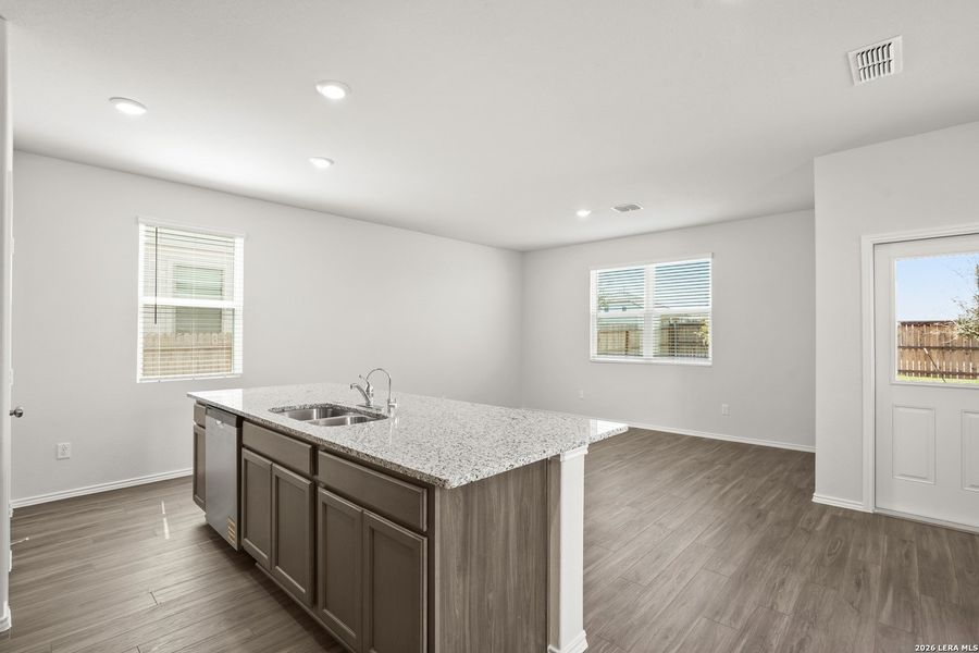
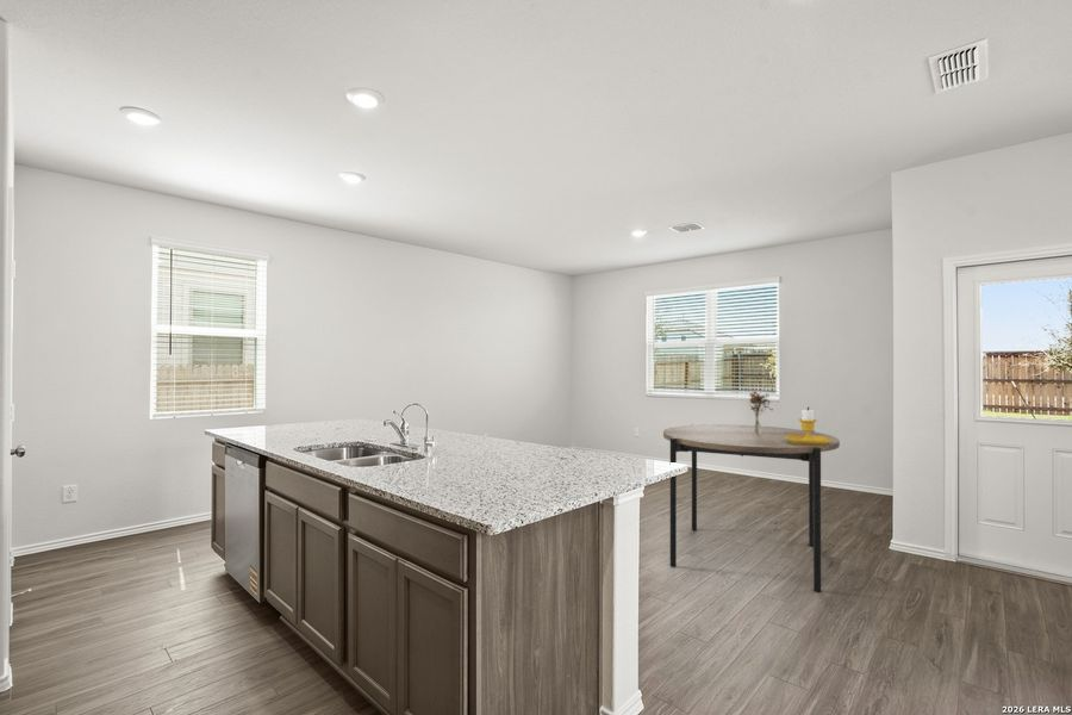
+ candlestick [785,406,831,446]
+ dining table [662,423,841,593]
+ bouquet [747,390,773,434]
